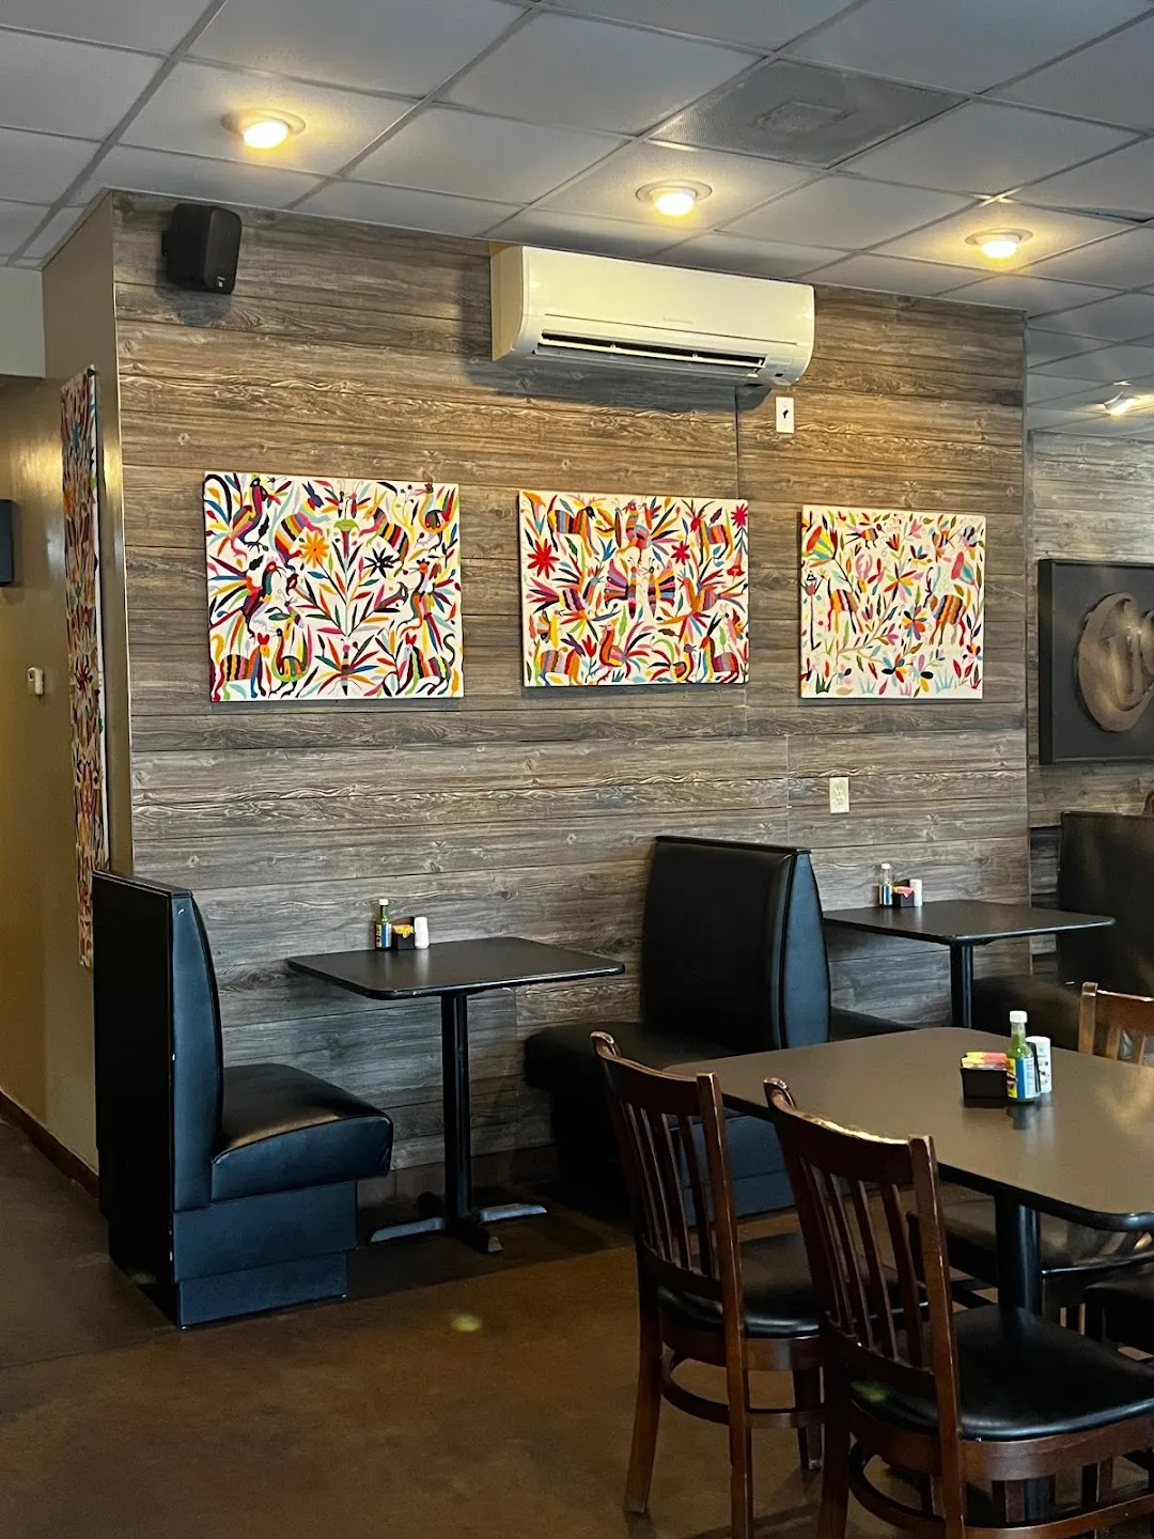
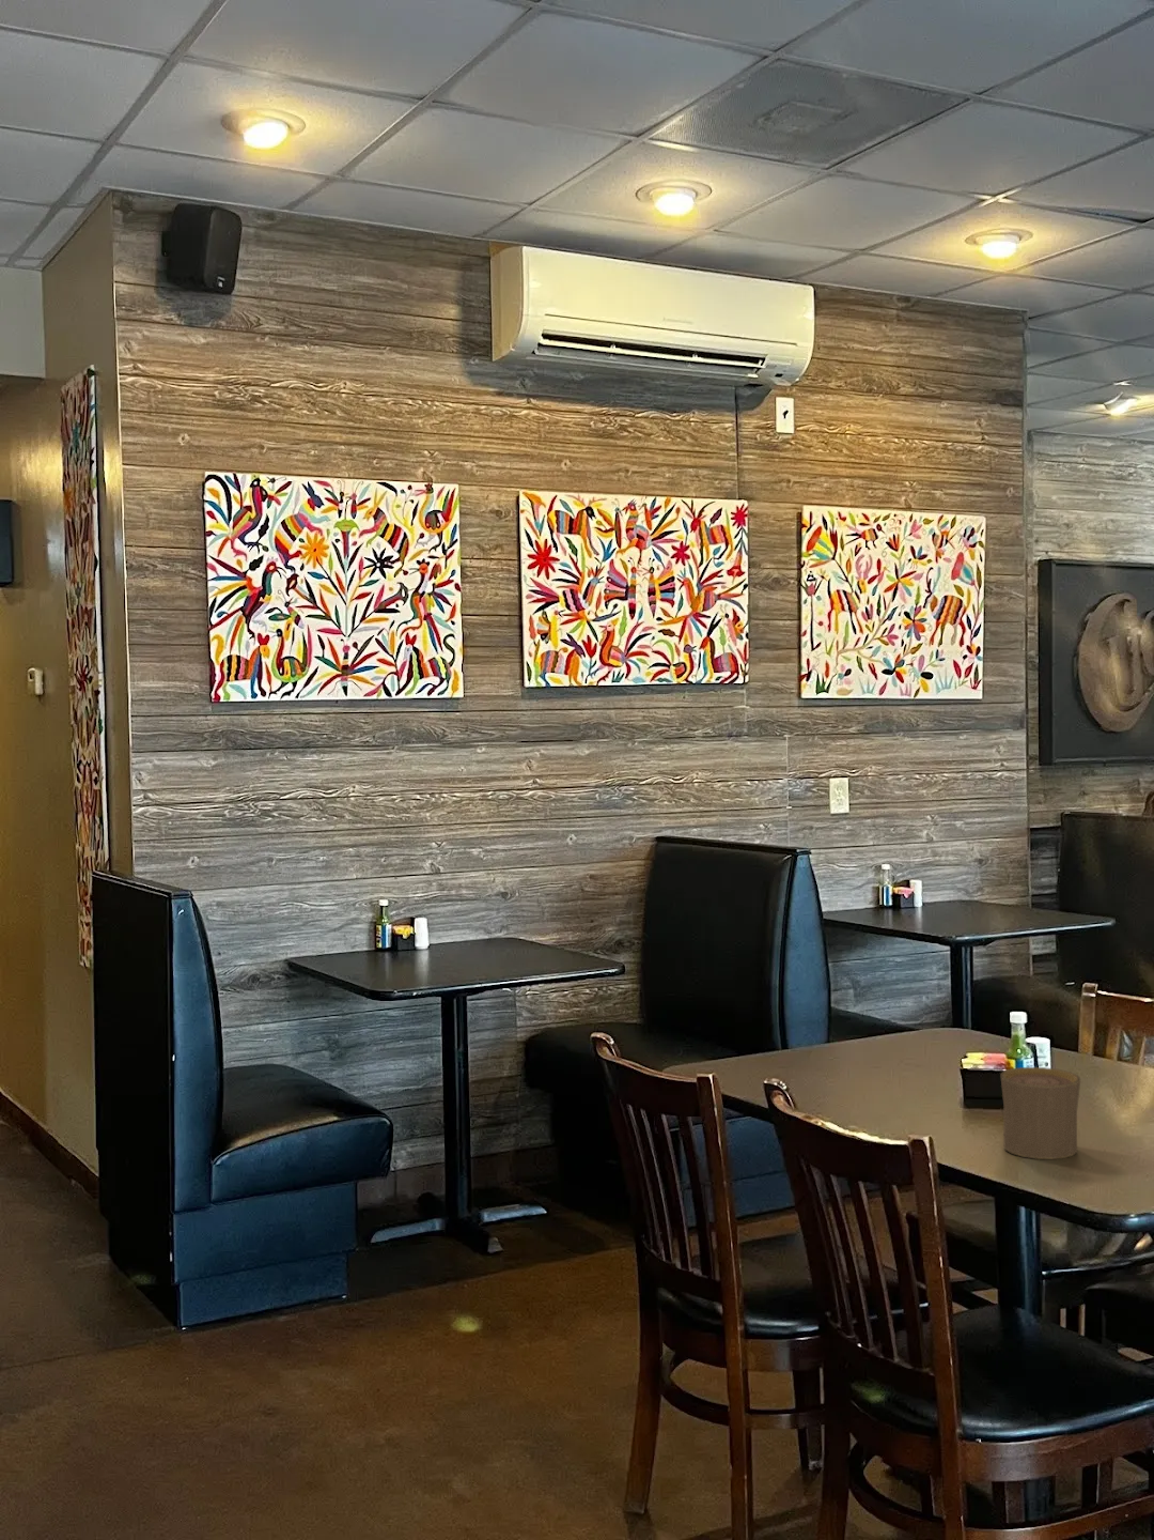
+ cup [999,1066,1081,1160]
